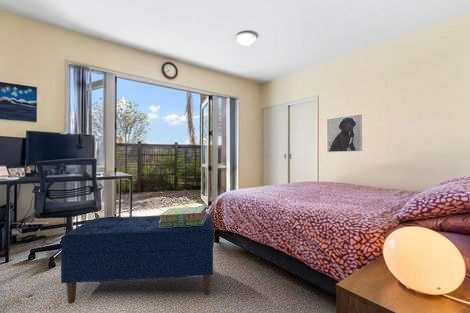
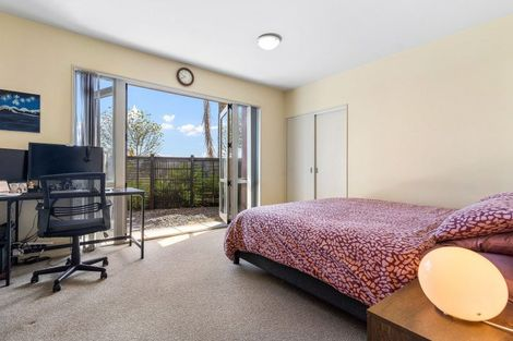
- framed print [326,113,363,153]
- stack of books [159,205,208,227]
- bench [60,213,215,305]
